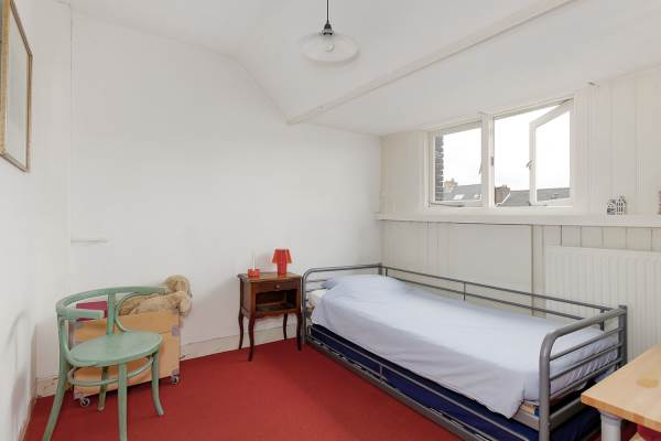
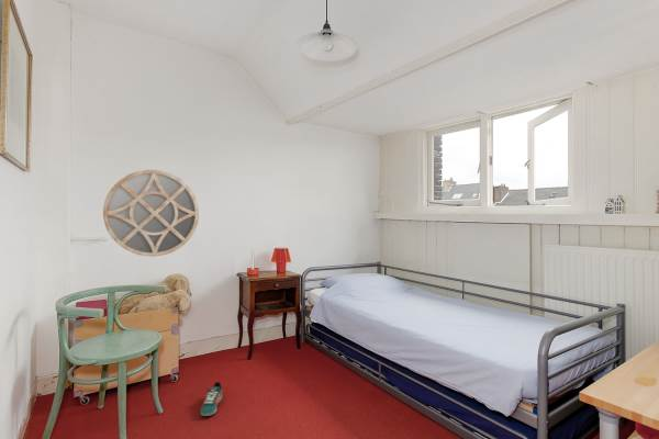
+ sneaker [200,381,223,417]
+ home mirror [102,169,200,258]
